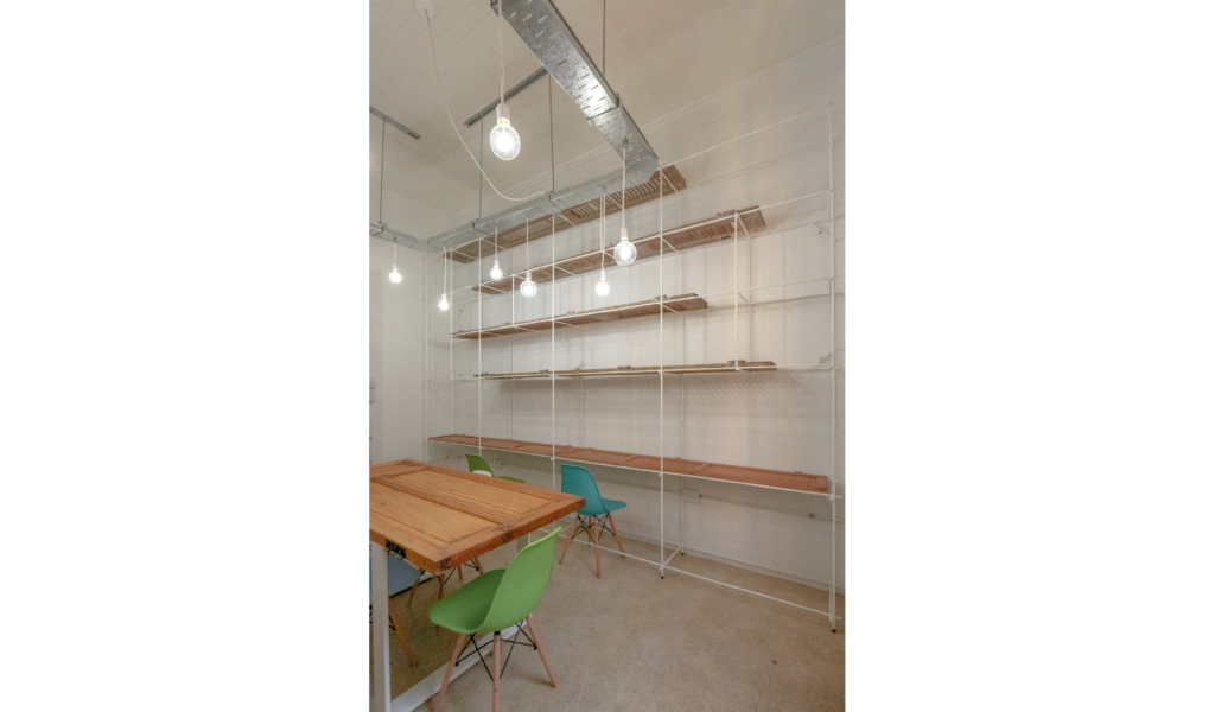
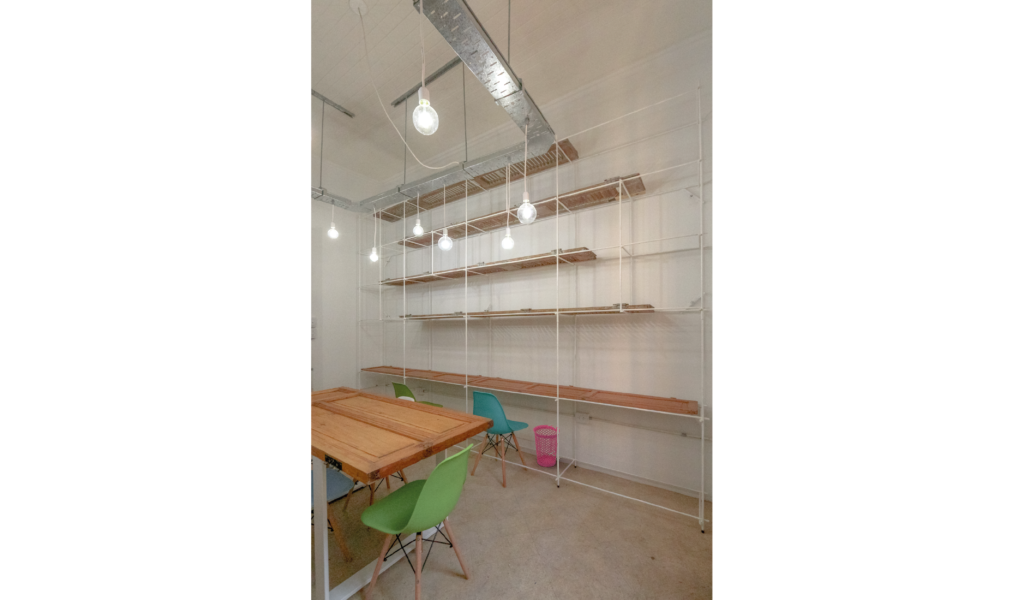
+ waste basket [532,424,561,468]
